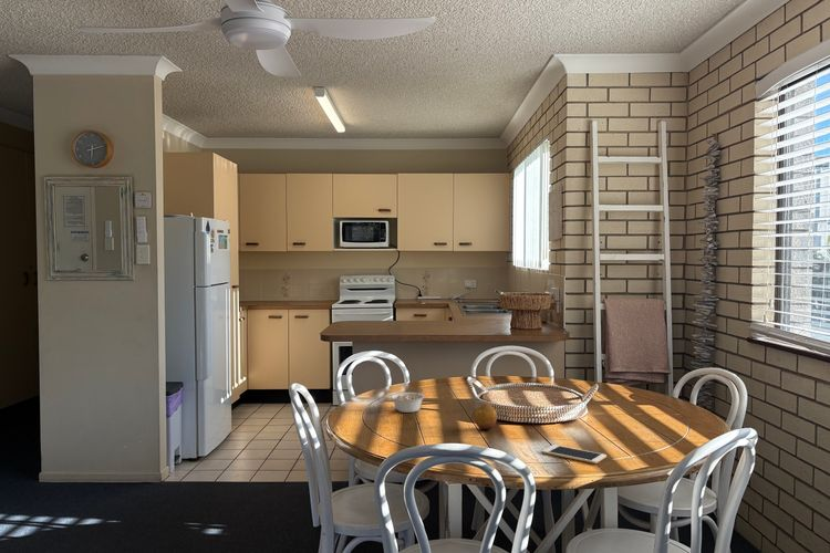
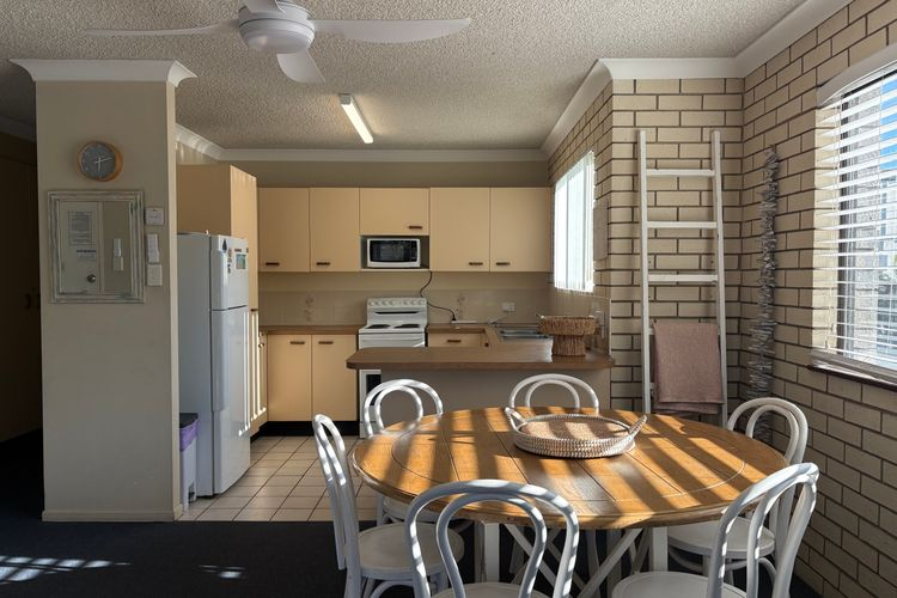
- fruit [473,403,498,431]
- legume [390,388,426,414]
- cell phone [541,444,608,465]
